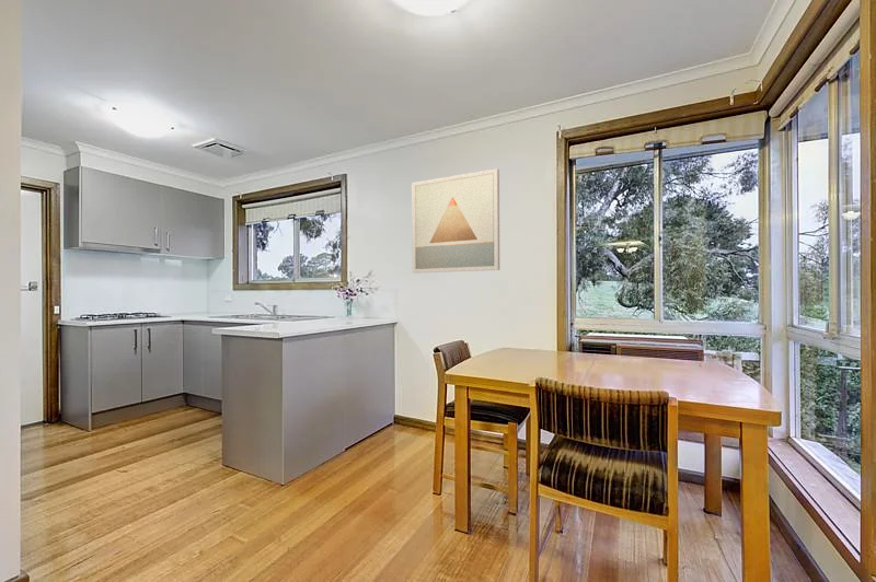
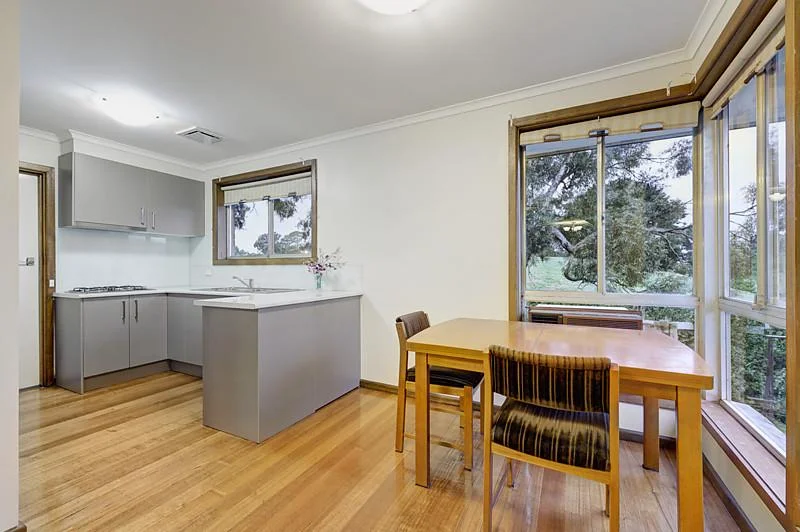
- wall art [411,167,500,273]
